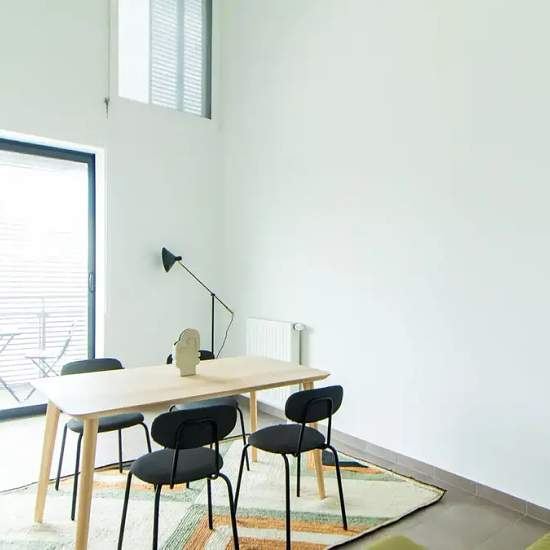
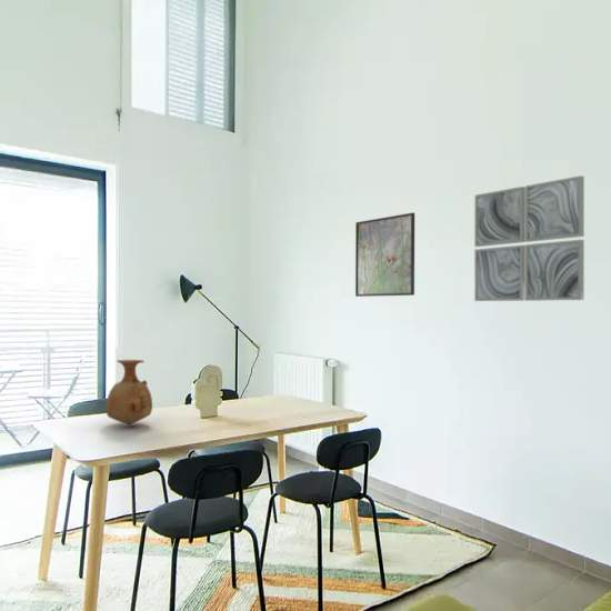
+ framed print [354,212,415,298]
+ vase [106,359,153,425]
+ wall art [473,174,585,302]
